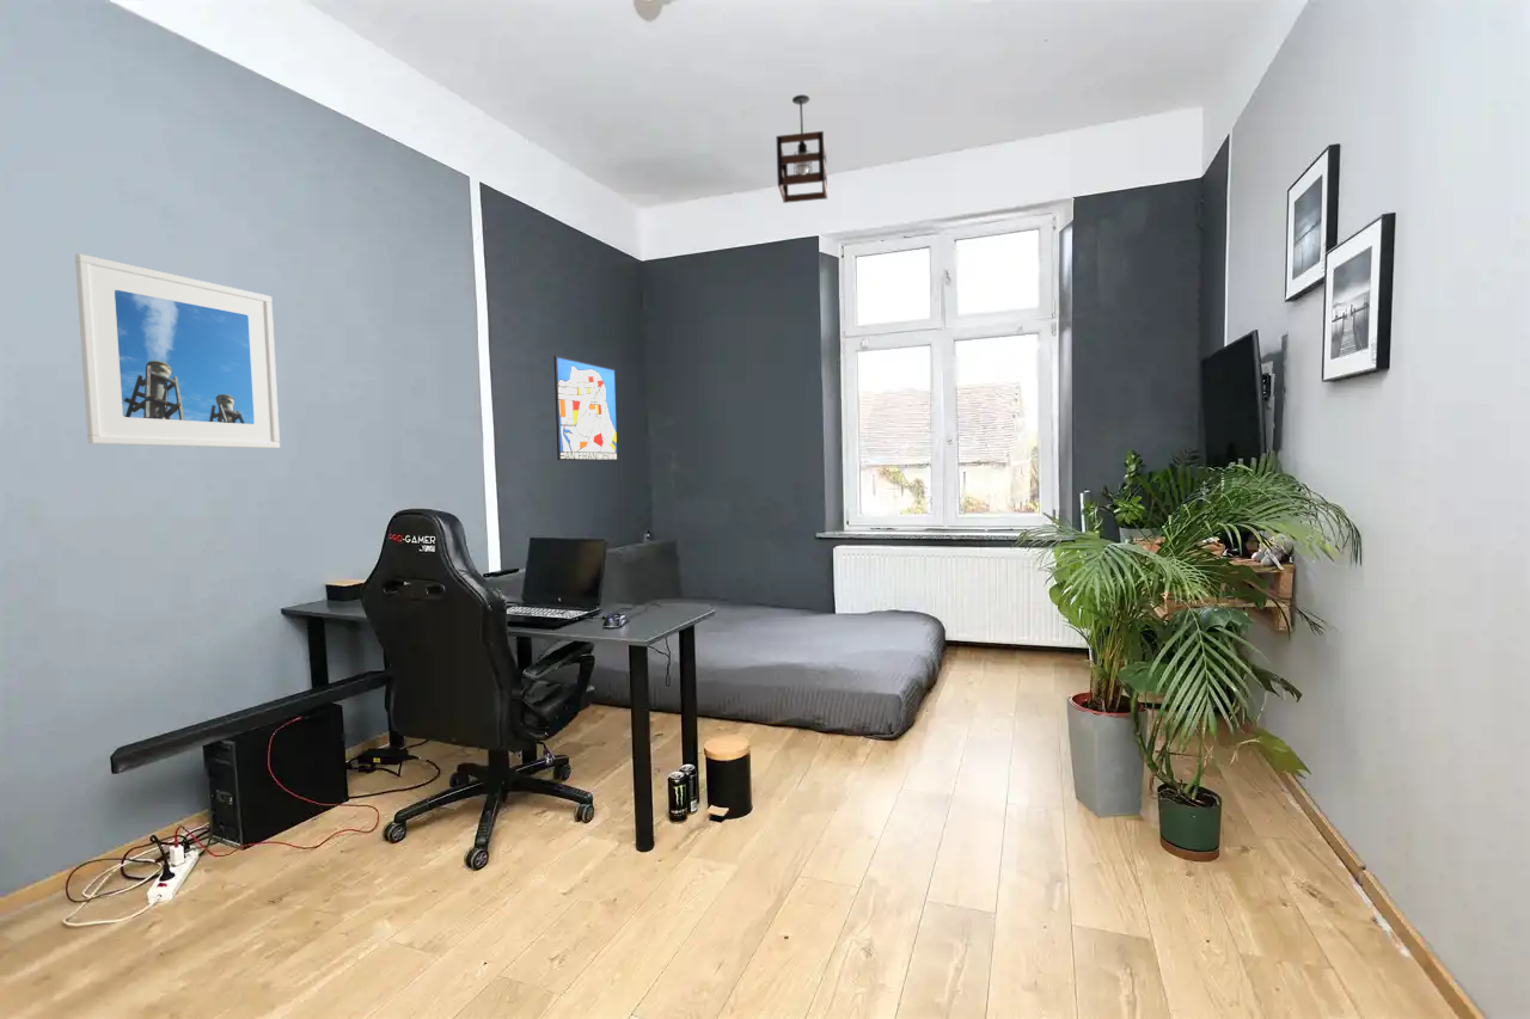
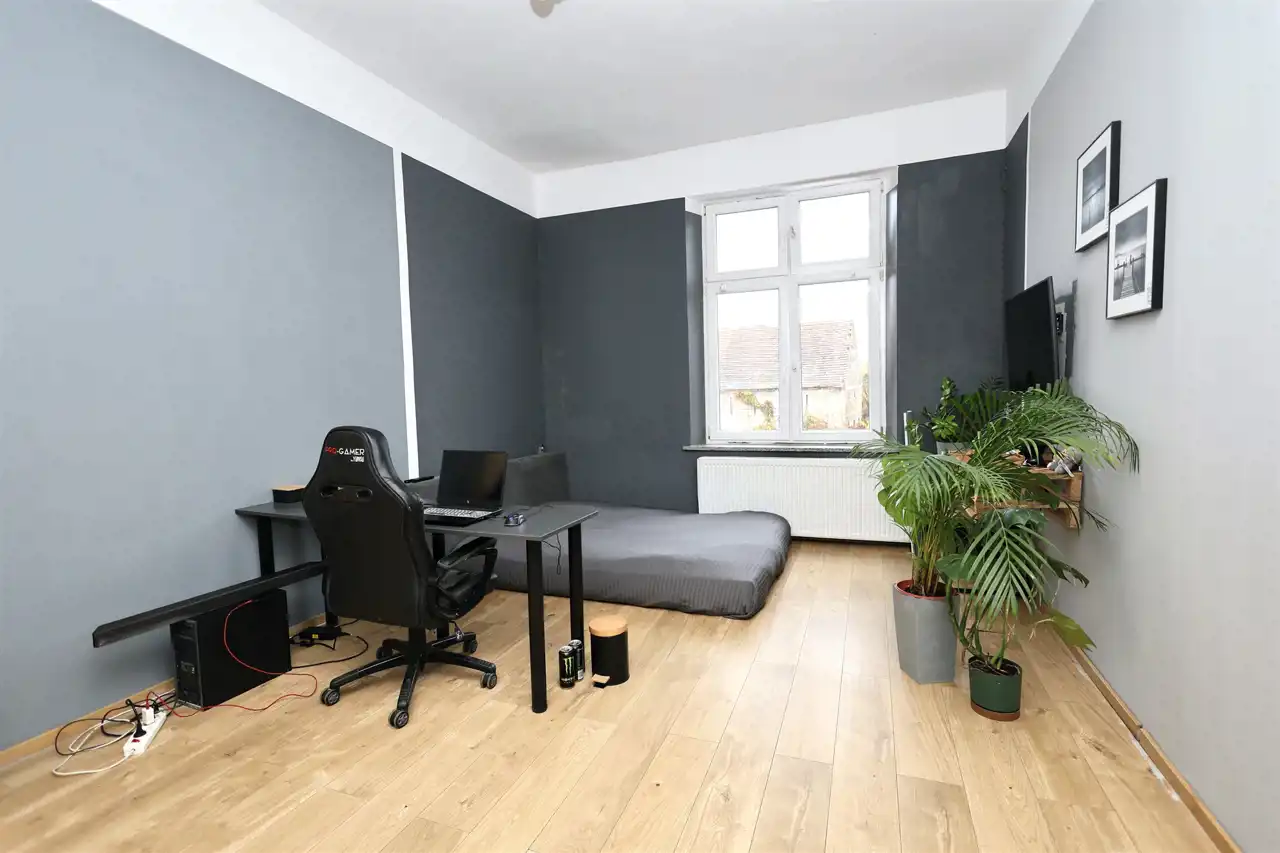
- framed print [74,253,281,449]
- wall art [553,355,619,462]
- pendant light [775,93,828,204]
